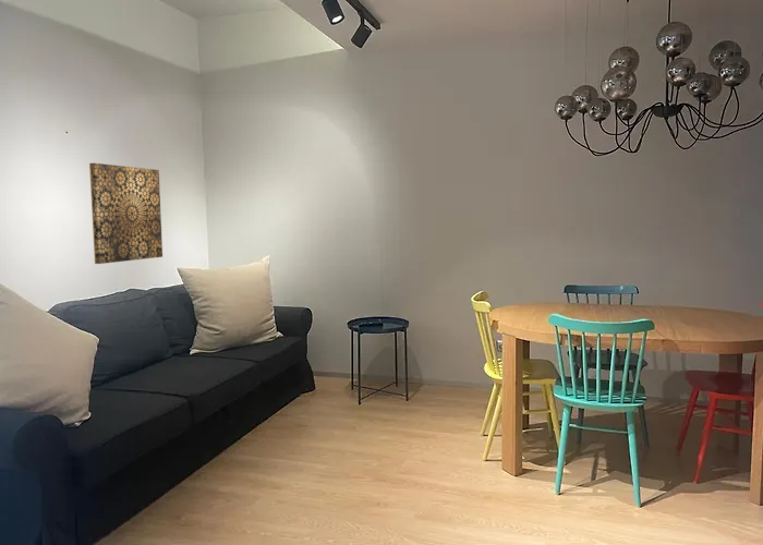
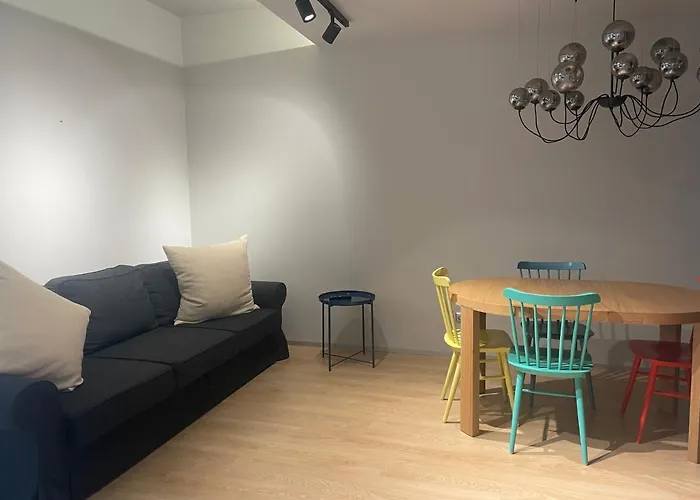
- wall art [88,162,164,265]
